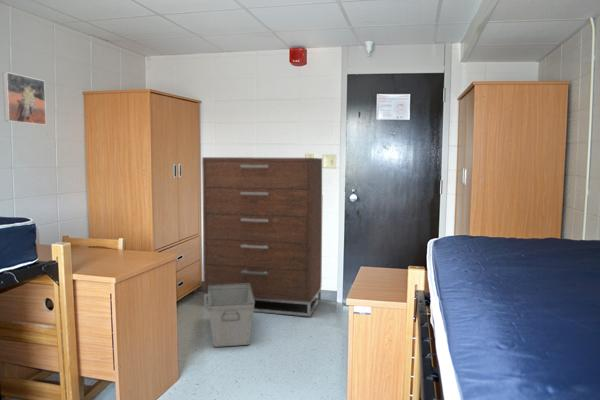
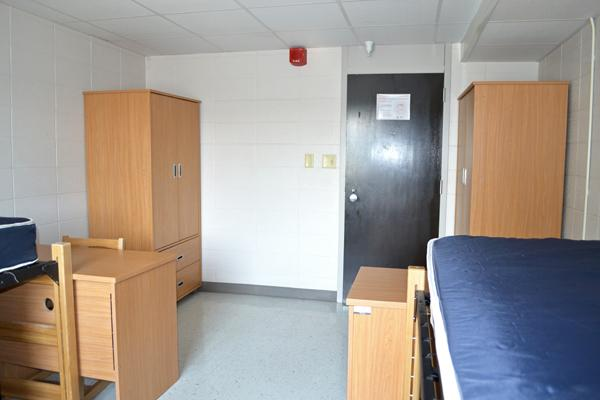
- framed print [2,71,47,126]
- storage bin [207,284,256,348]
- dresser [201,156,323,317]
